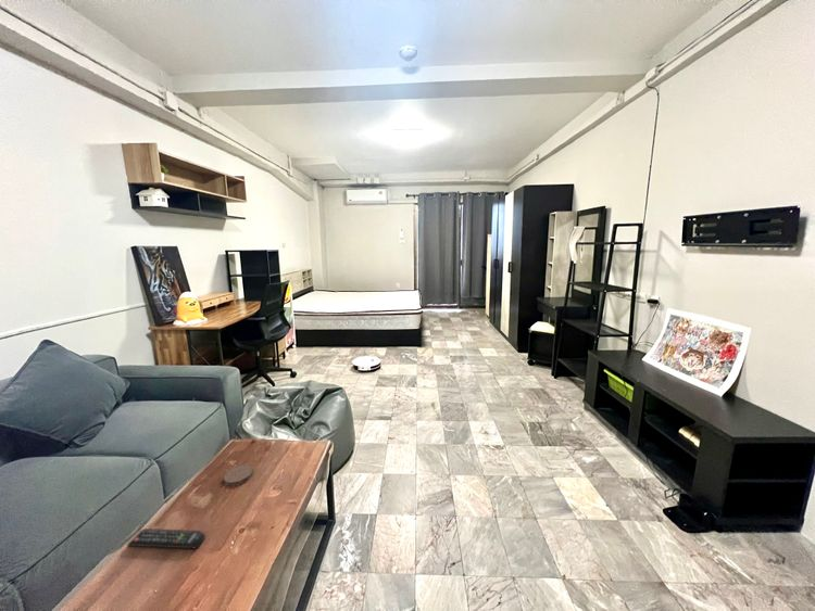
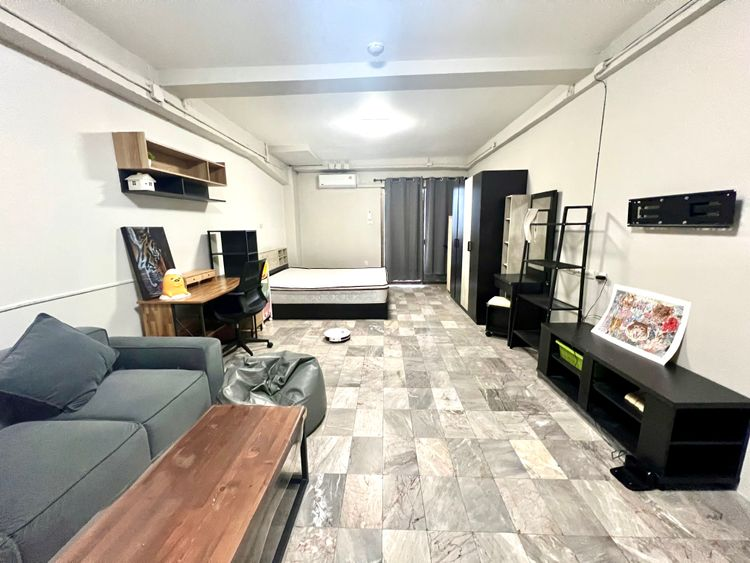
- remote control [126,527,205,549]
- coaster [223,464,253,486]
